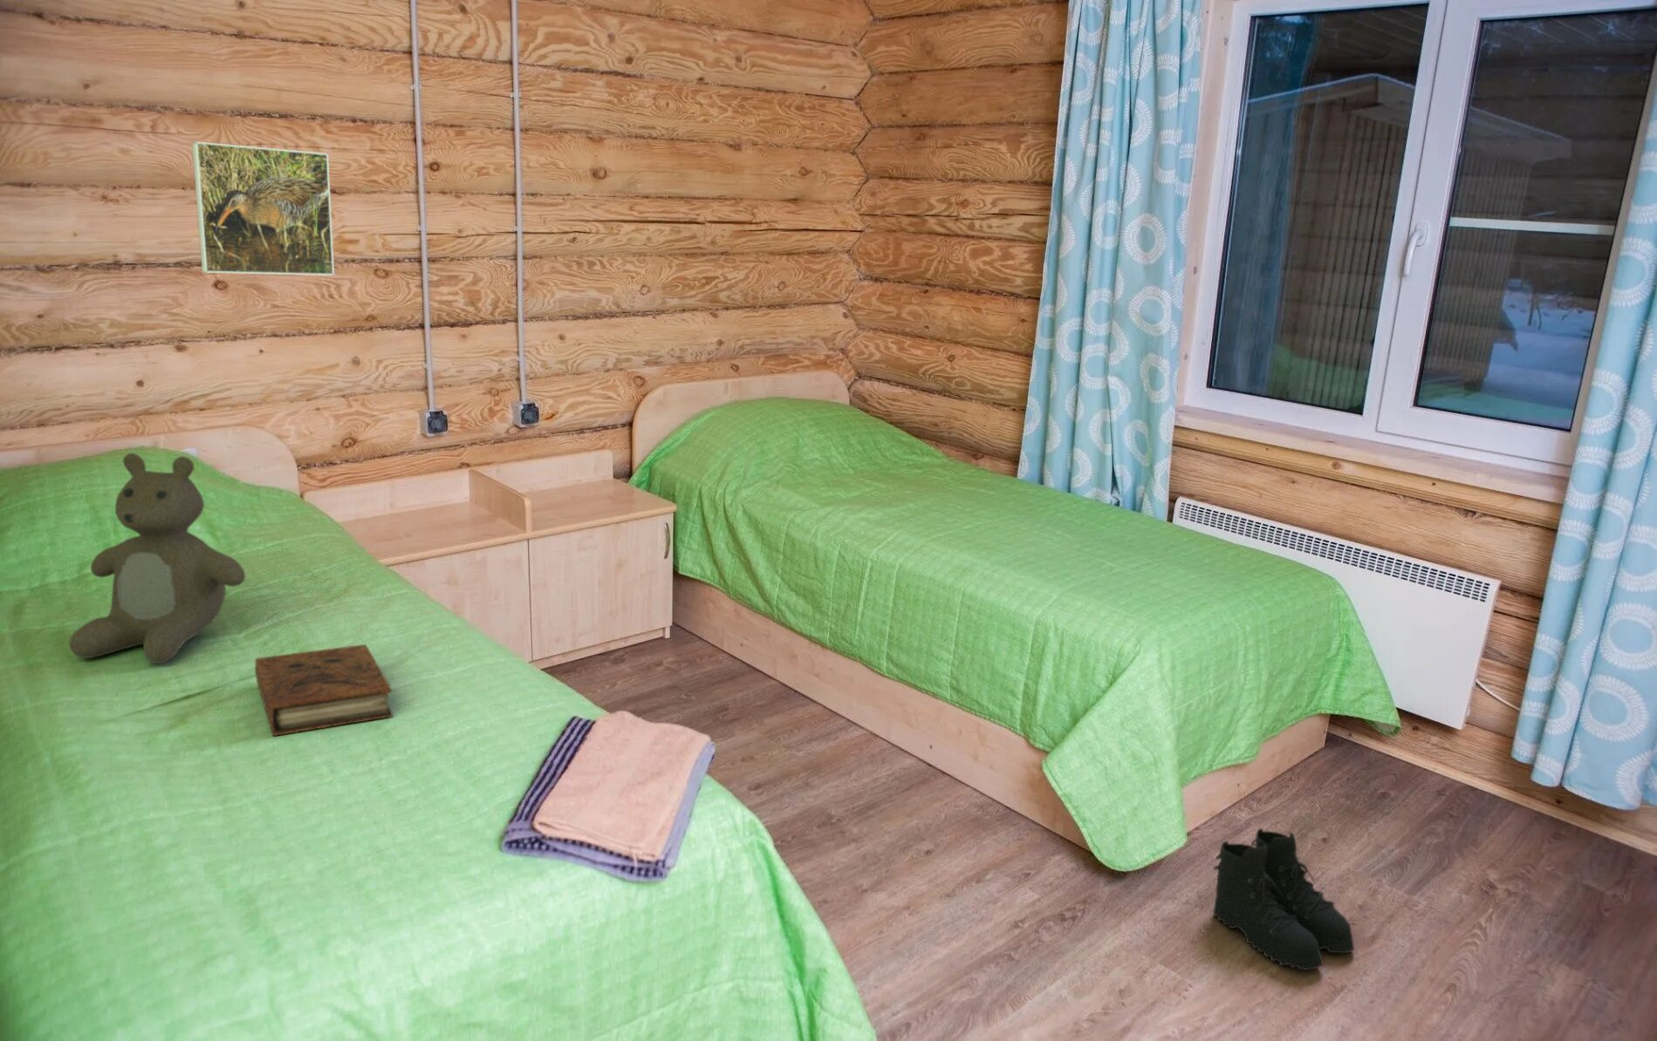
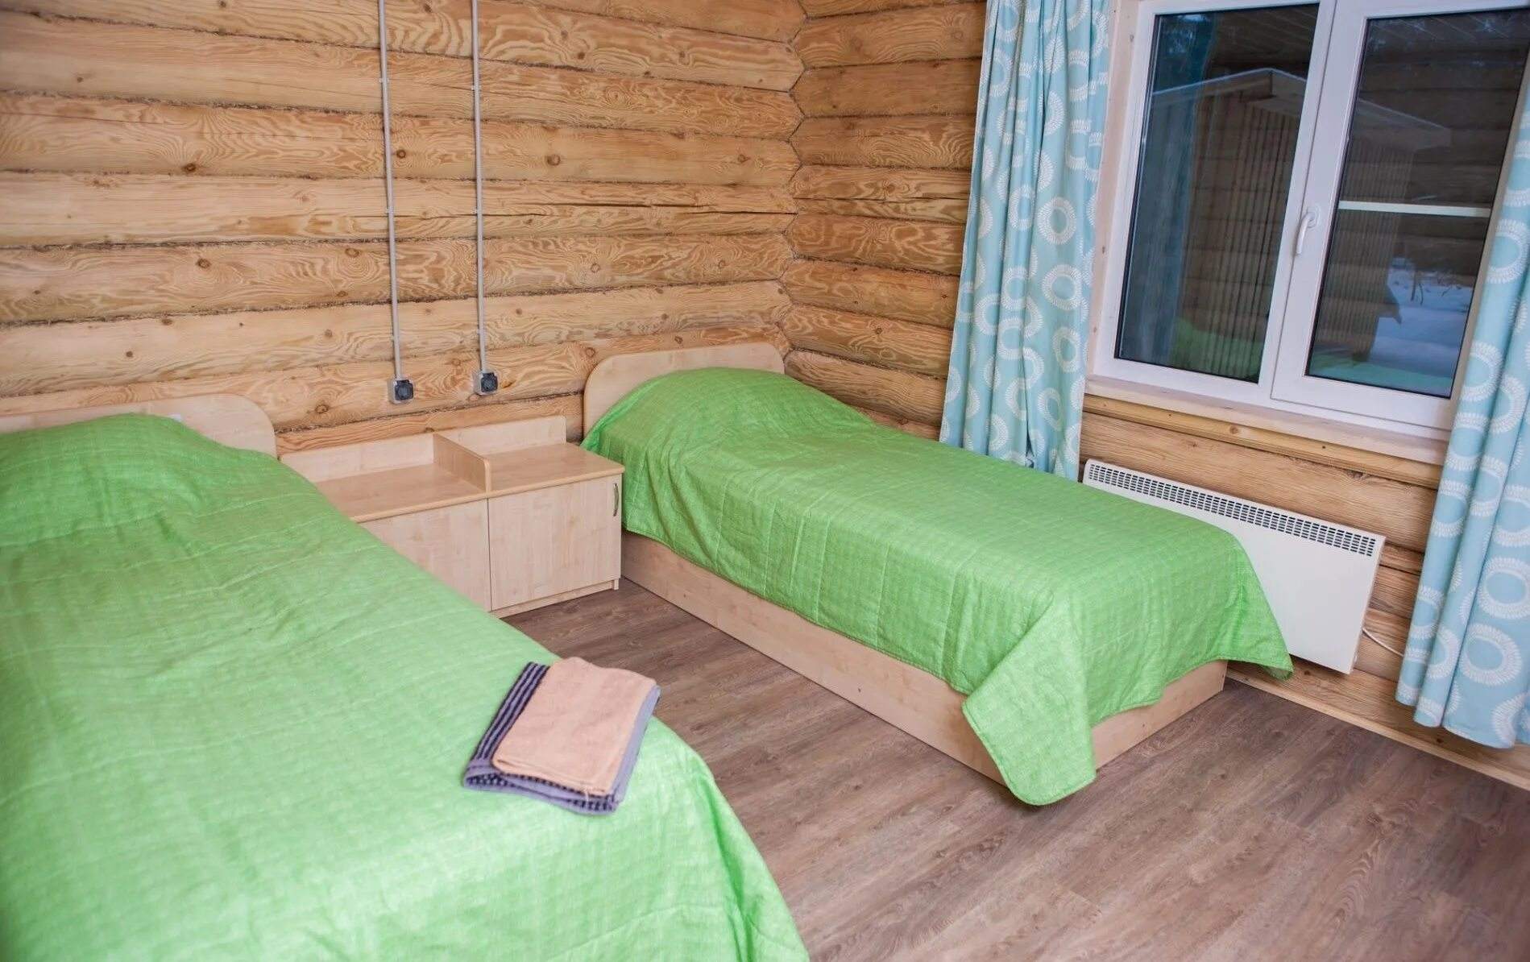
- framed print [191,140,335,276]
- book [254,644,394,736]
- boots [1213,828,1355,971]
- teddy bear [68,452,246,664]
